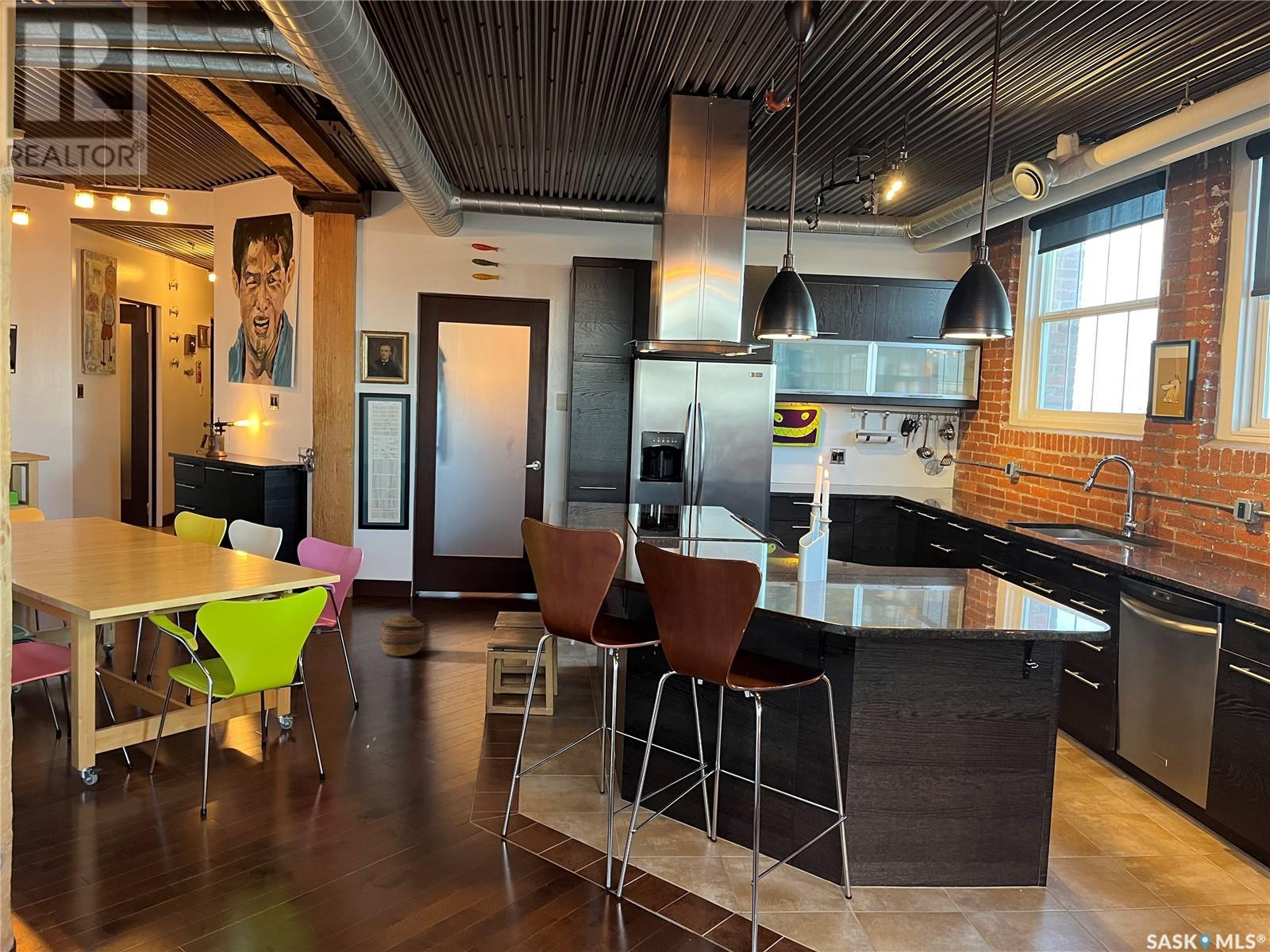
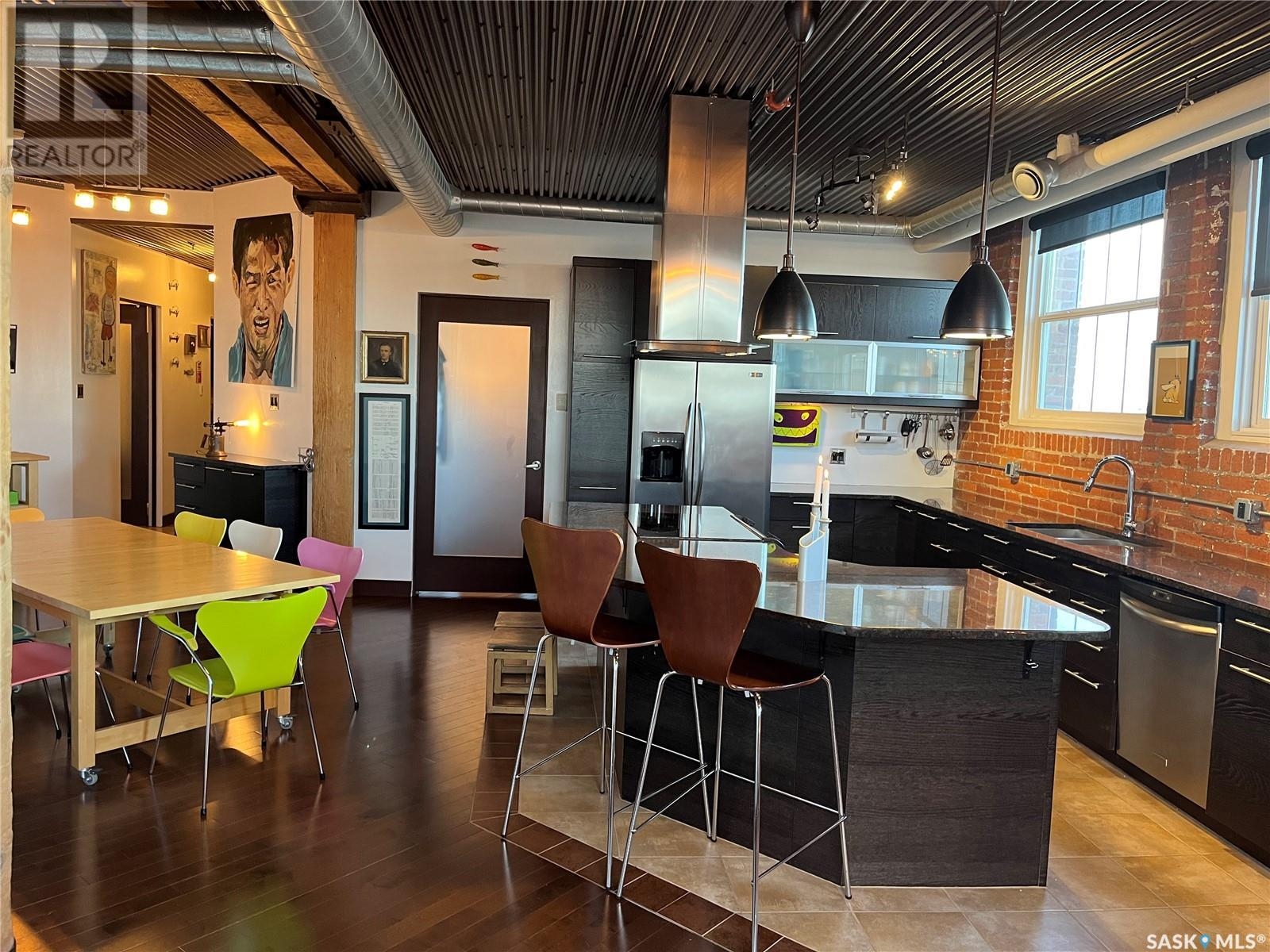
- basket [379,614,425,657]
